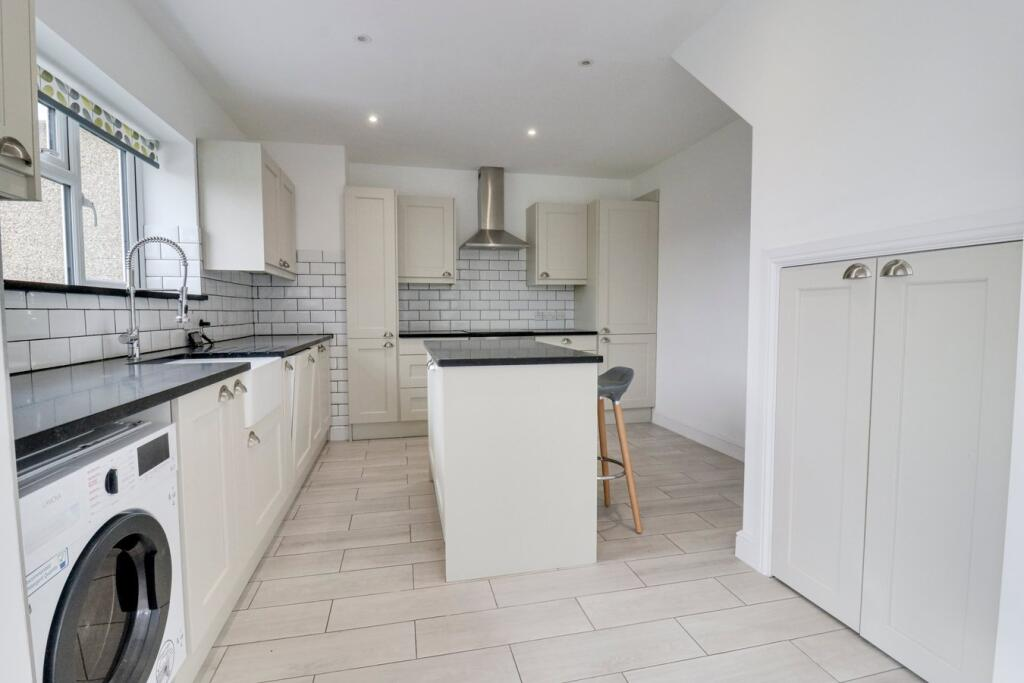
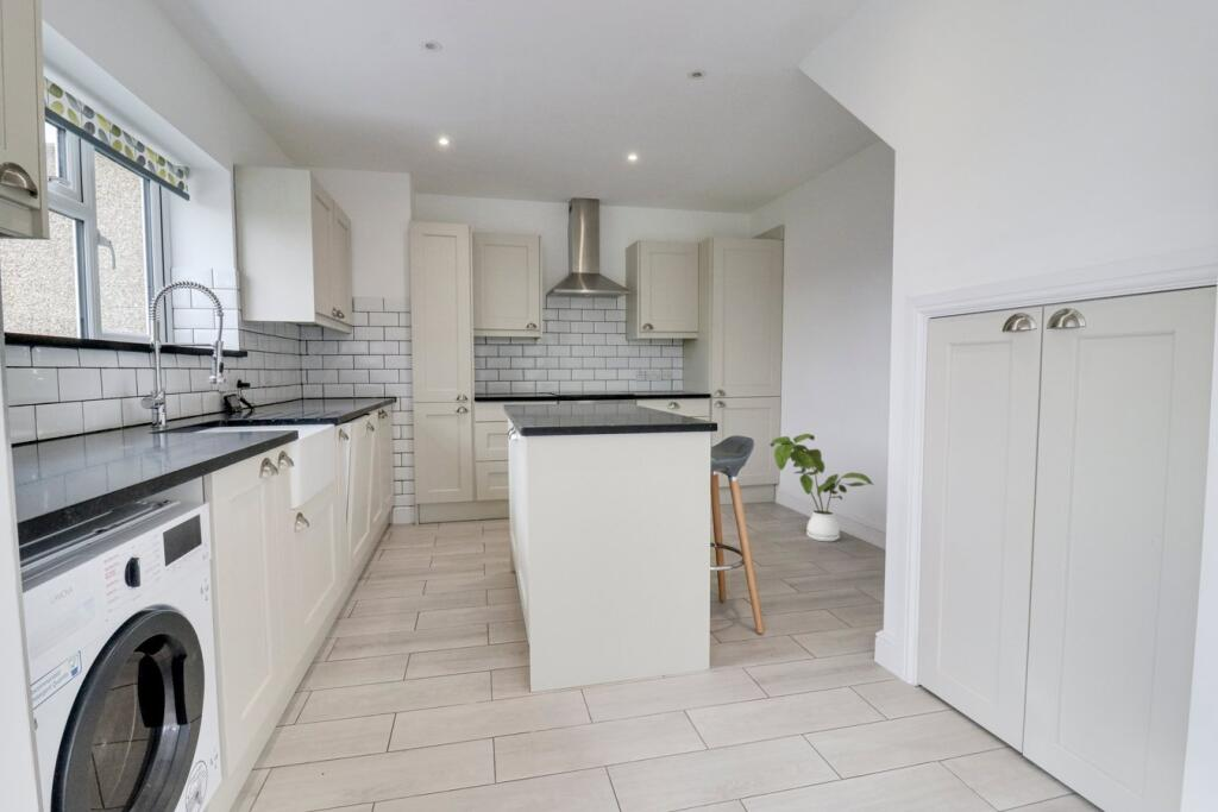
+ house plant [768,433,874,542]
